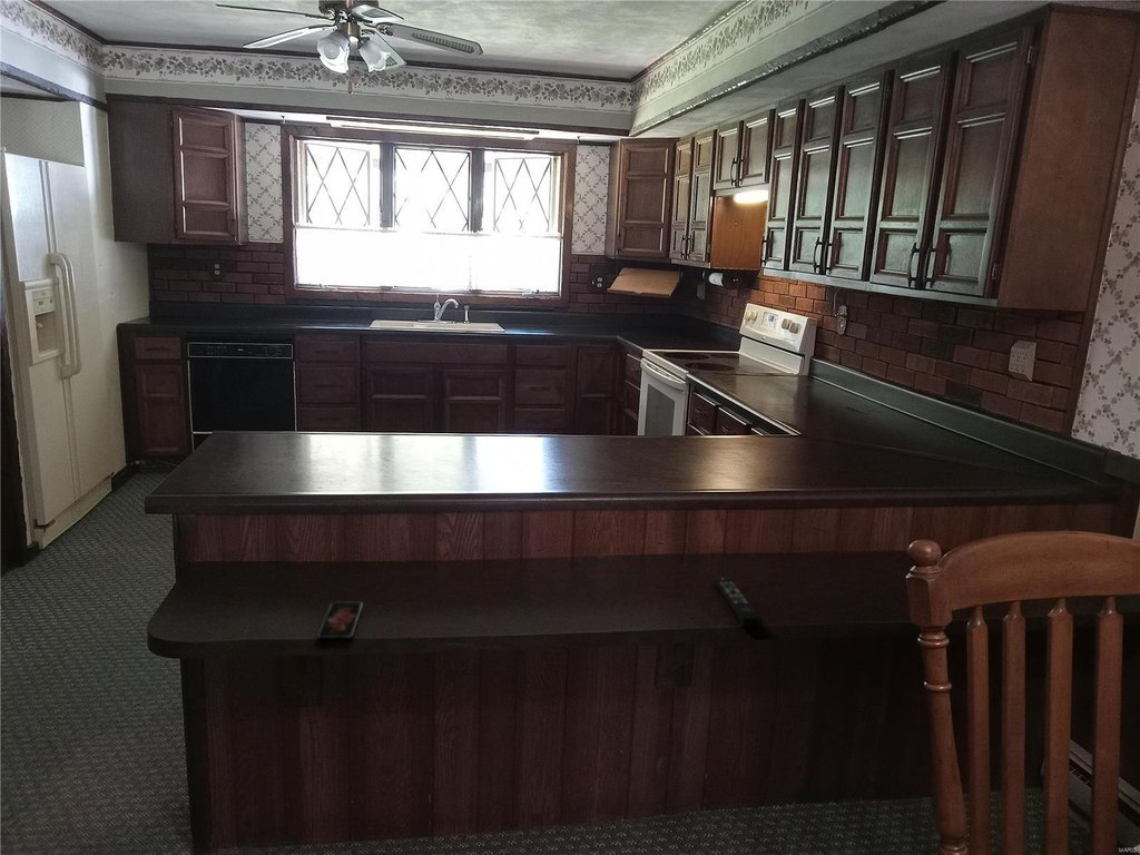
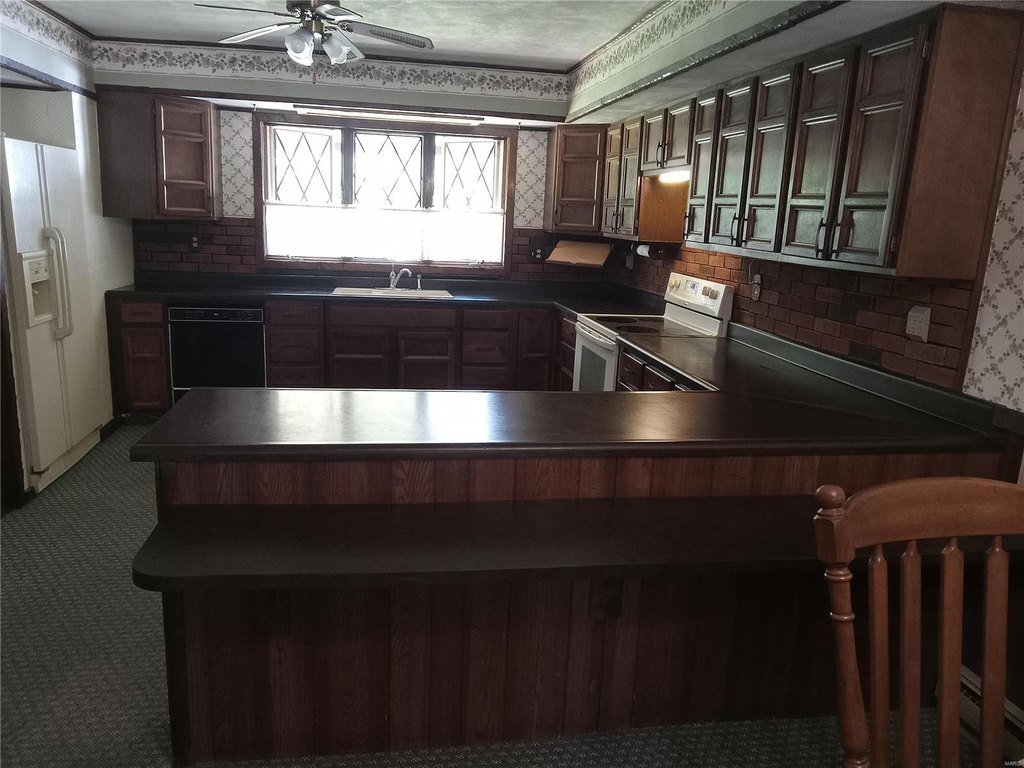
- remote control [712,576,763,627]
- smartphone [316,601,364,640]
